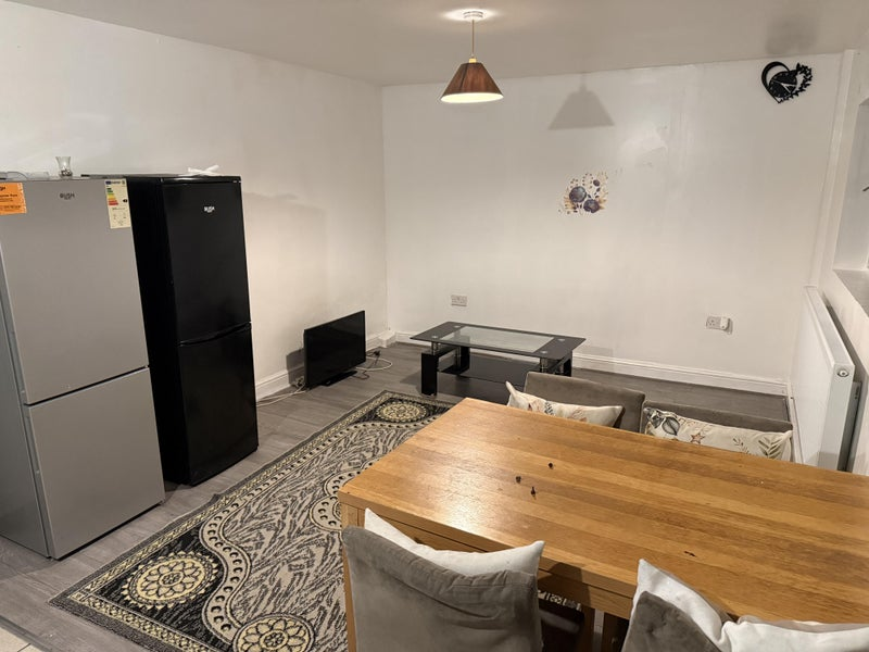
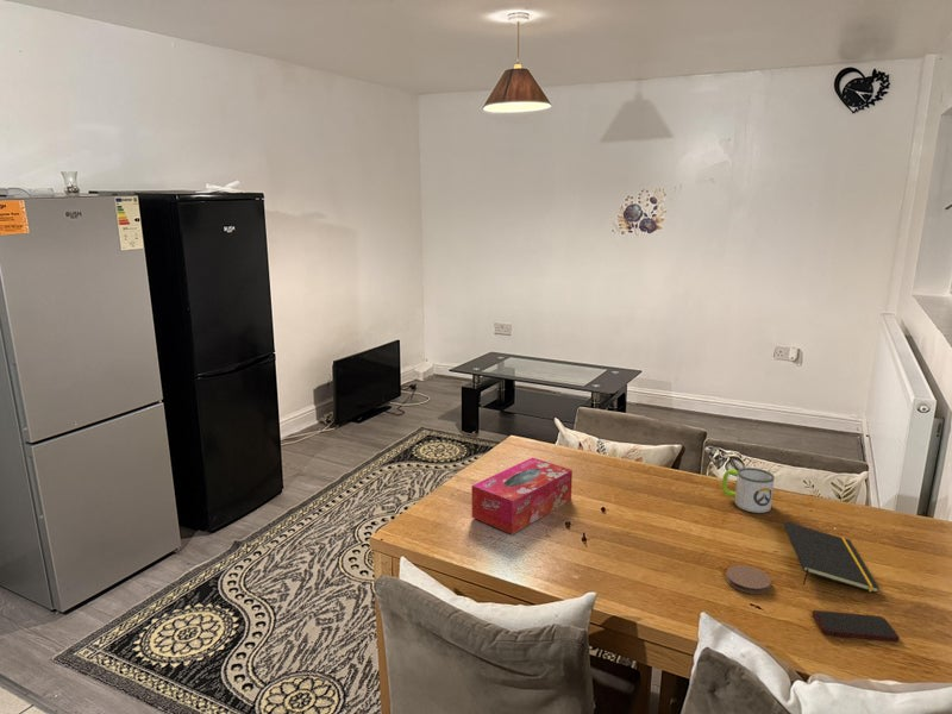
+ mug [721,466,775,514]
+ coaster [725,564,772,595]
+ notepad [783,520,881,594]
+ tissue box [470,457,574,536]
+ smartphone [812,609,900,643]
